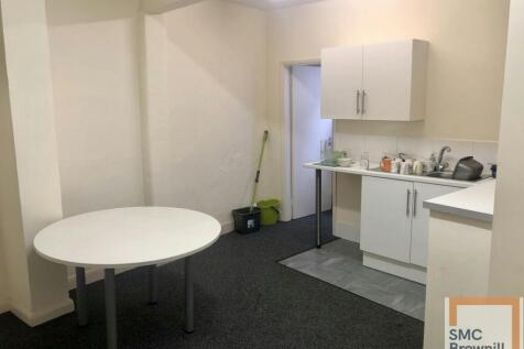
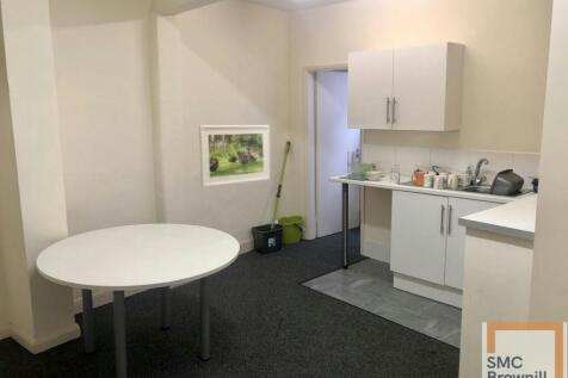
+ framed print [198,124,271,188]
